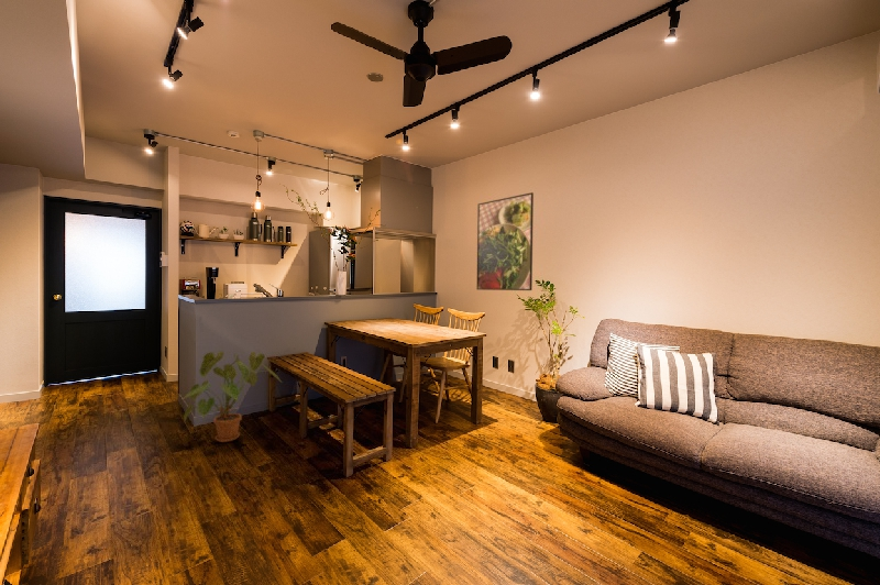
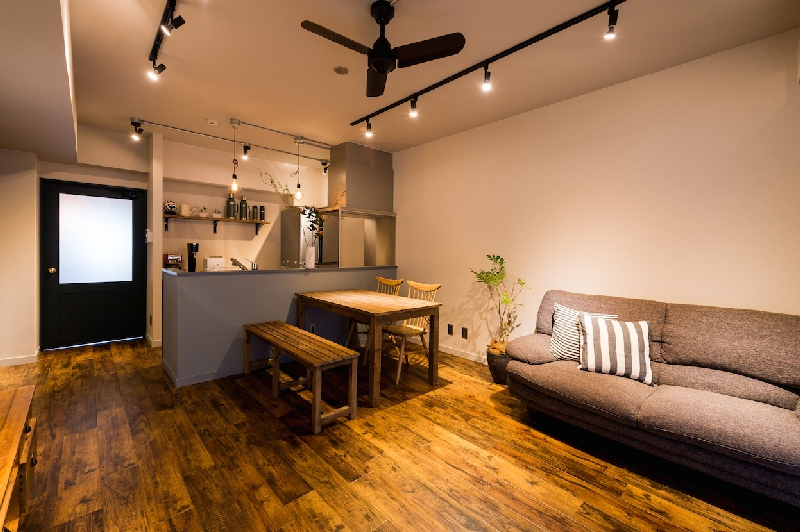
- house plant [182,350,282,443]
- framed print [475,191,535,291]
